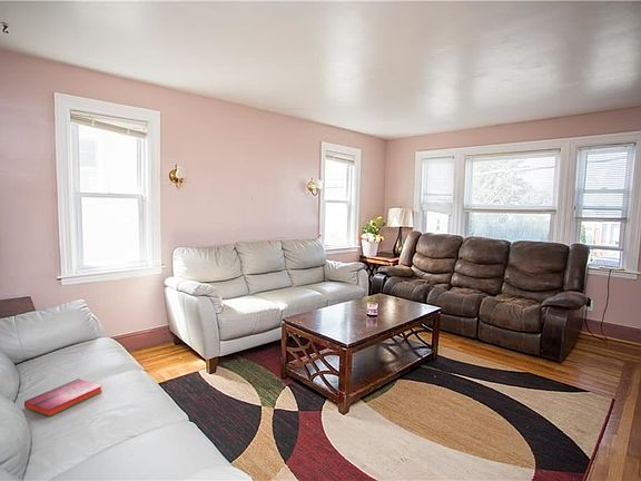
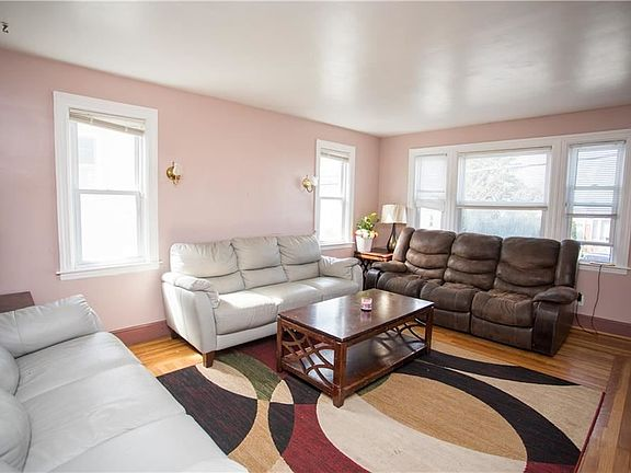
- hardback book [23,377,103,418]
